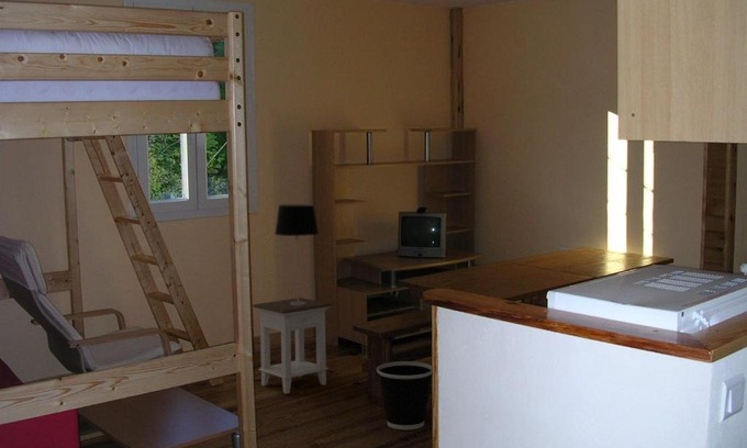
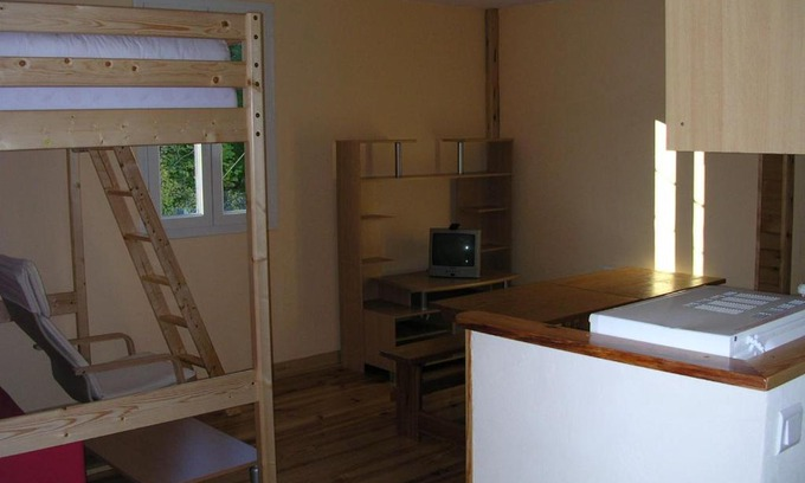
- table lamp [274,203,320,305]
- nightstand [252,296,333,395]
- wastebasket [376,360,433,430]
